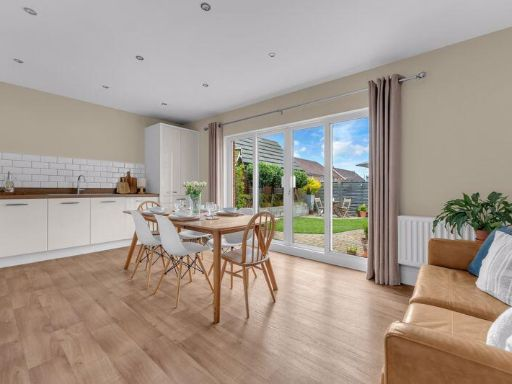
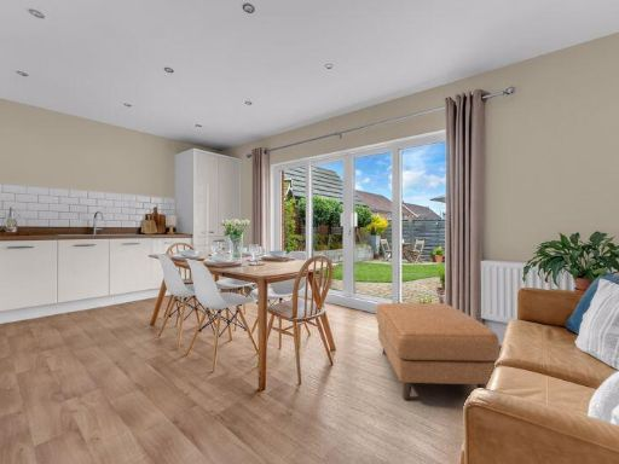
+ ottoman [375,302,501,400]
